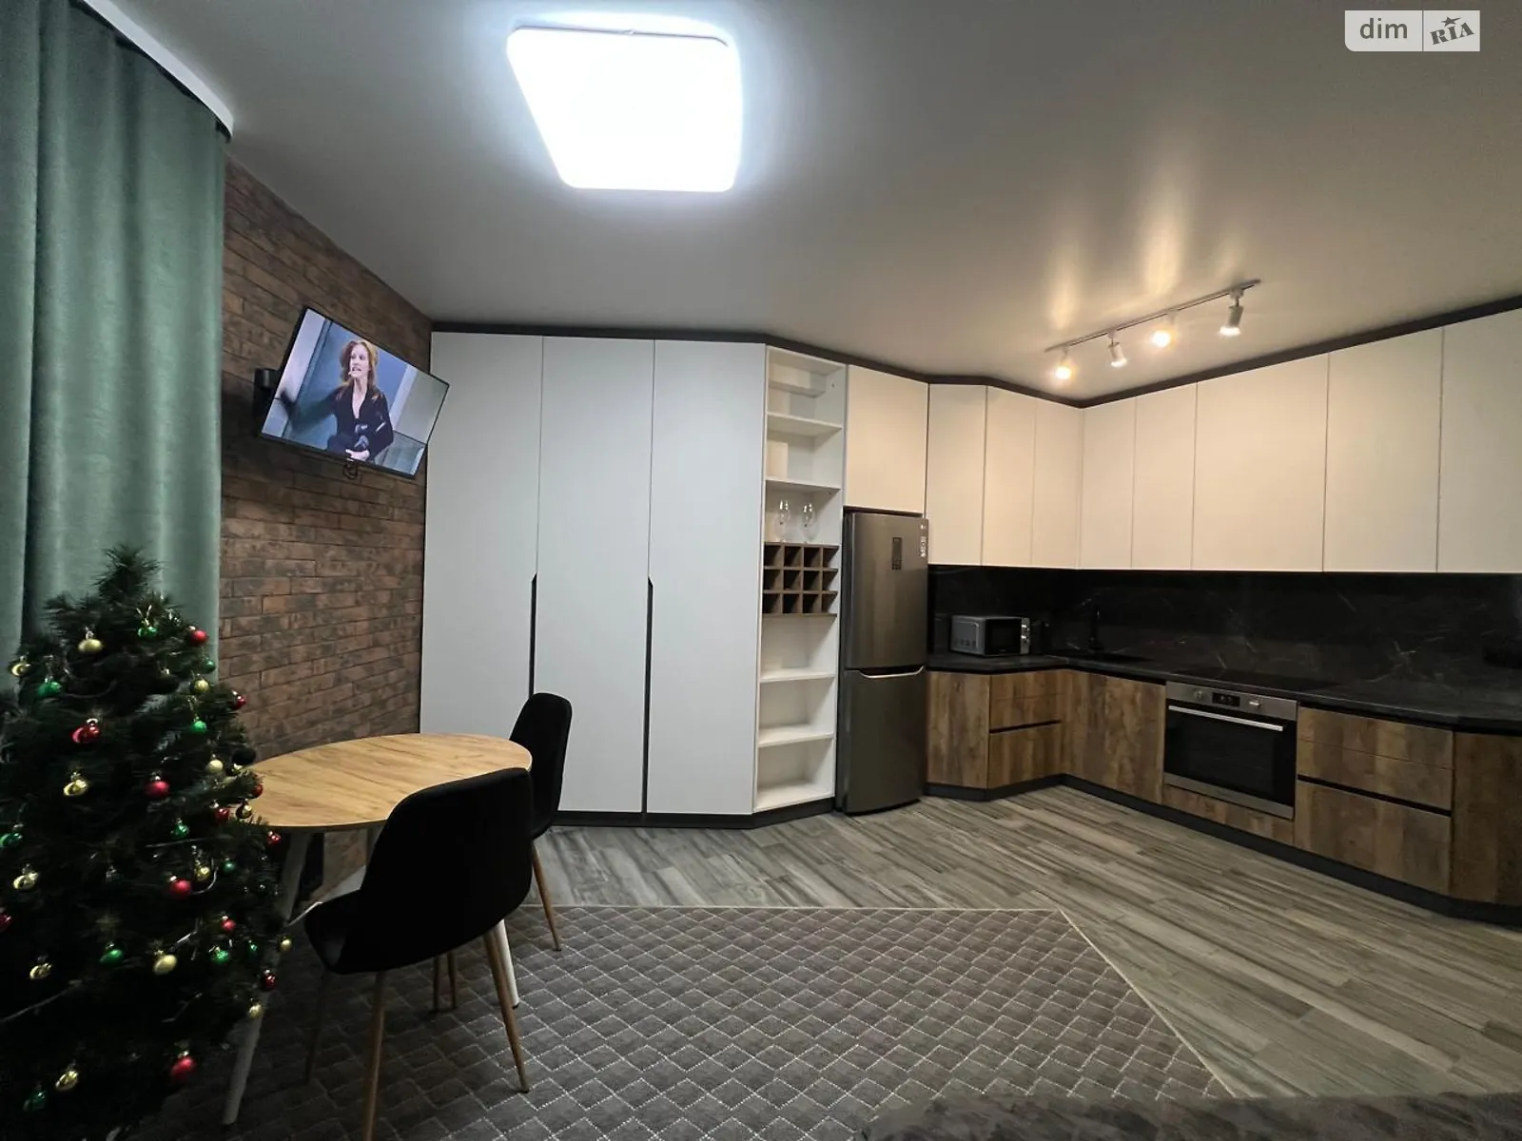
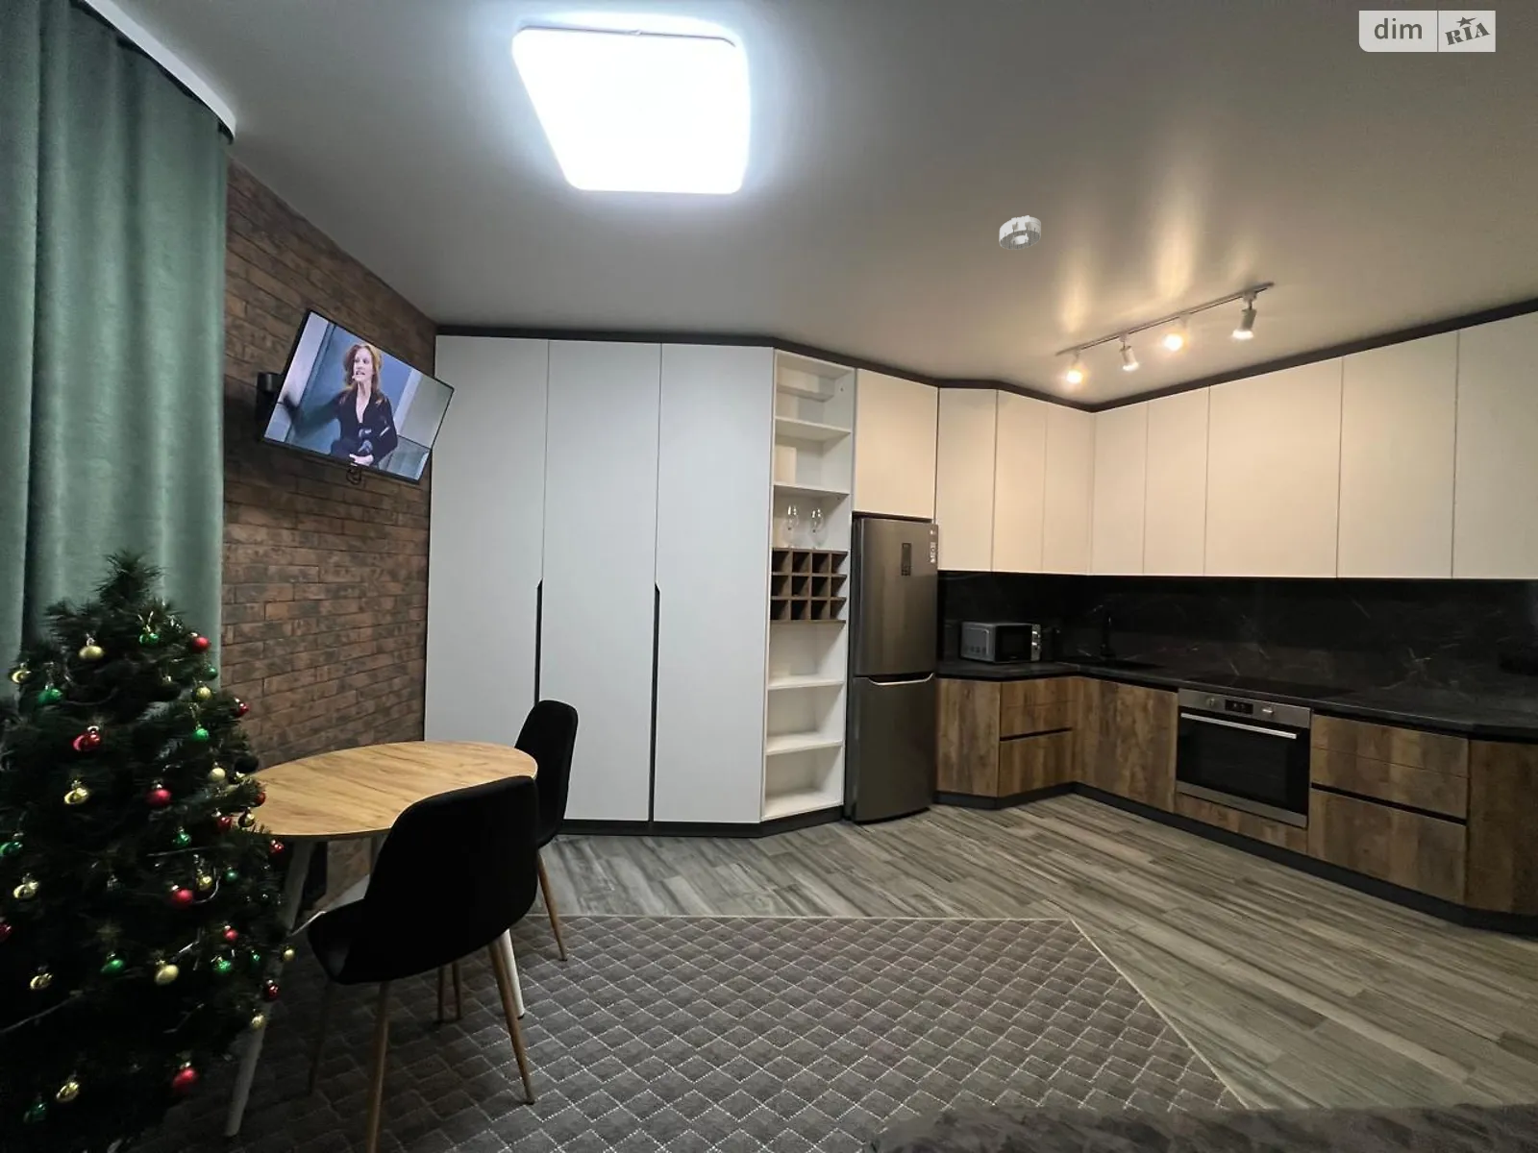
+ smoke detector [999,216,1041,251]
